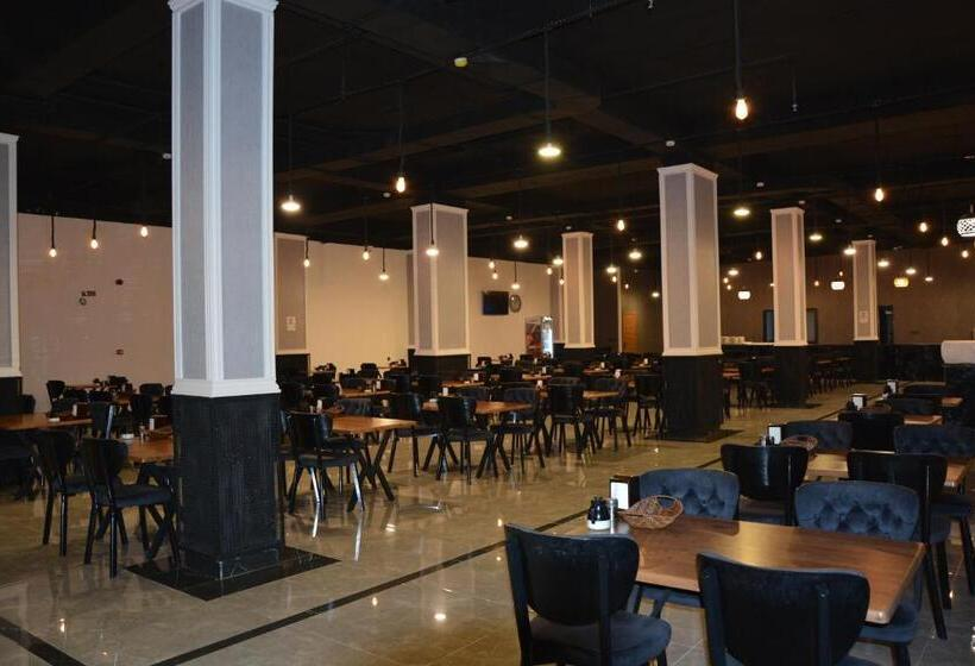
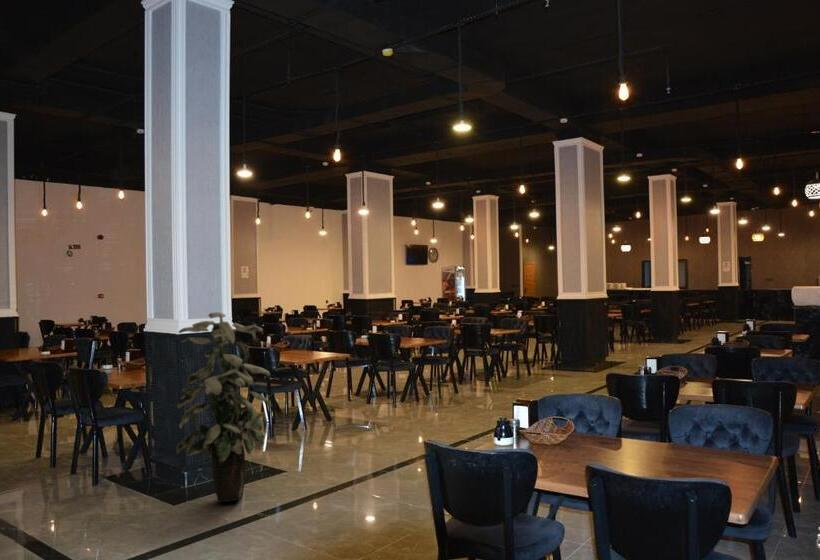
+ indoor plant [175,311,273,504]
